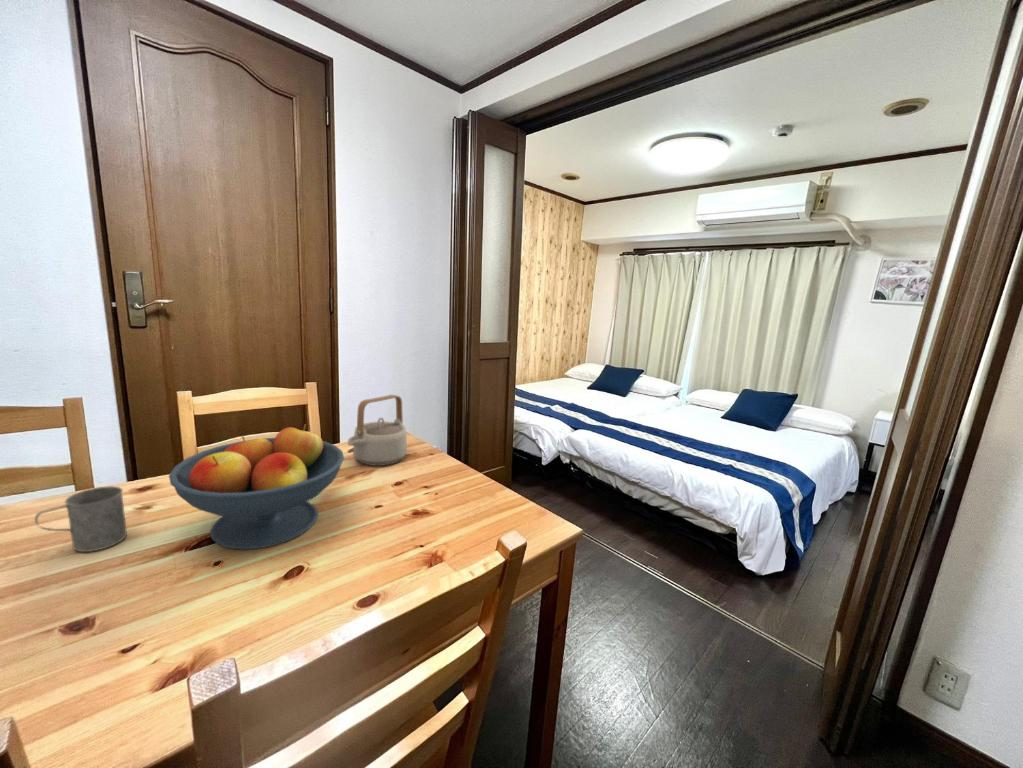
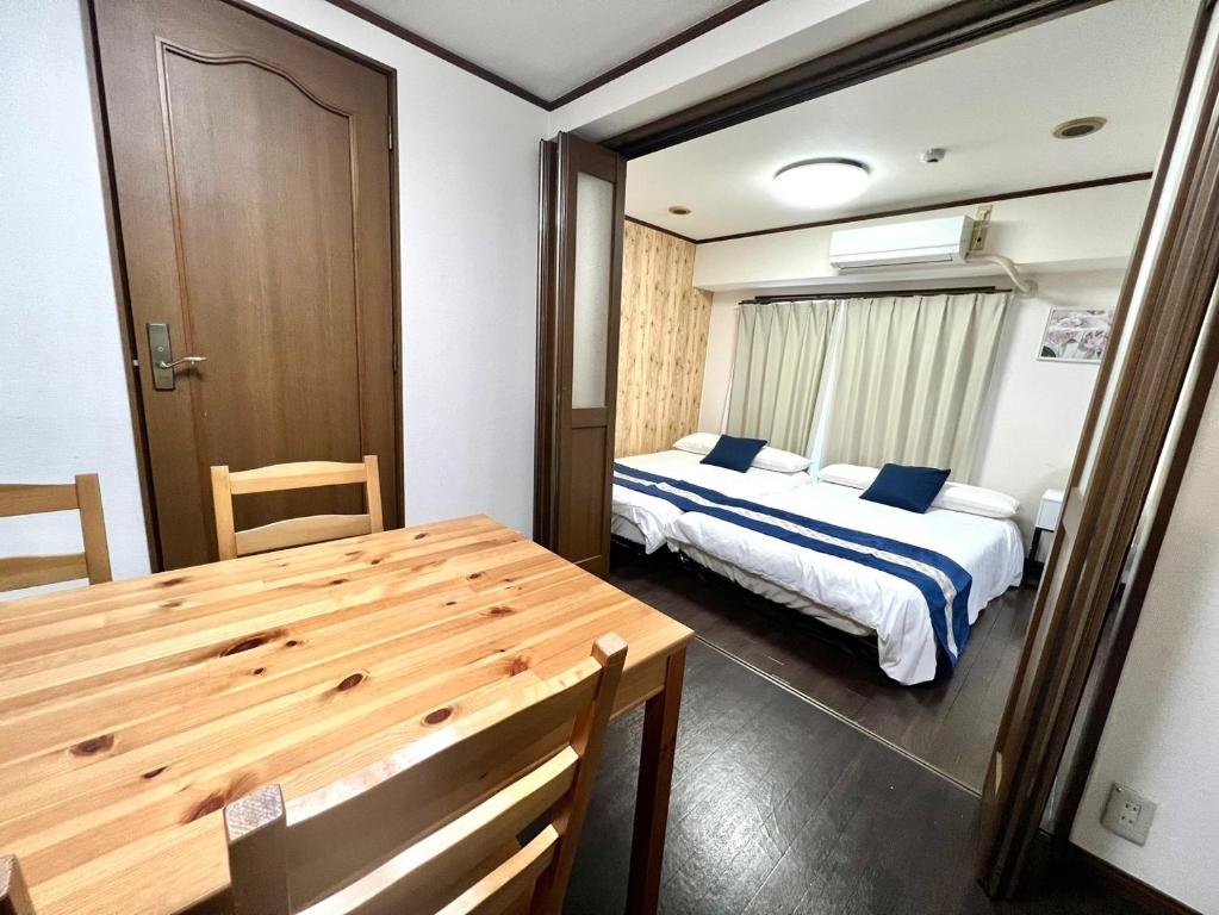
- mug [34,485,128,553]
- fruit bowl [168,423,345,550]
- teapot [347,394,408,467]
